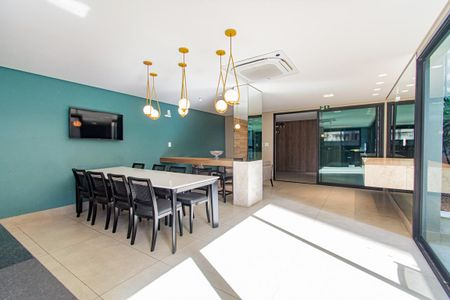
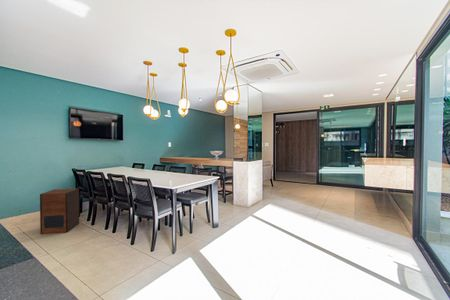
+ speaker [39,187,80,235]
